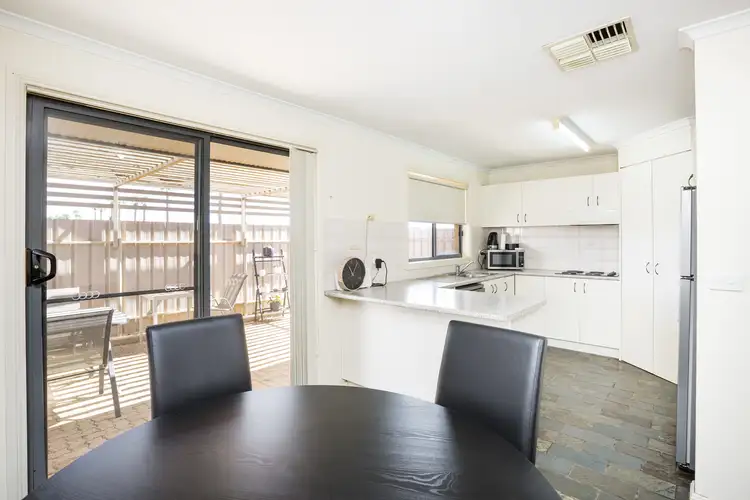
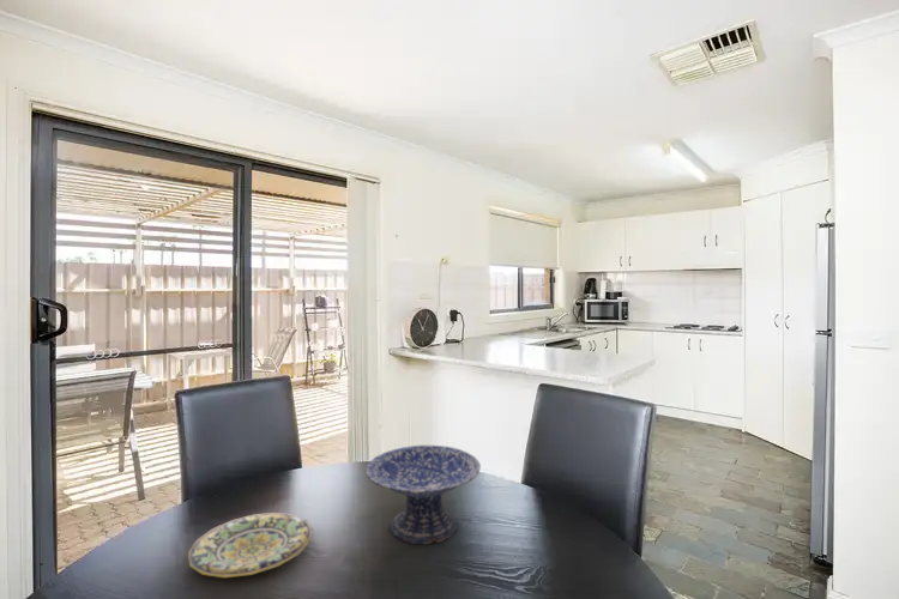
+ plate [187,512,314,579]
+ decorative bowl [364,444,482,545]
